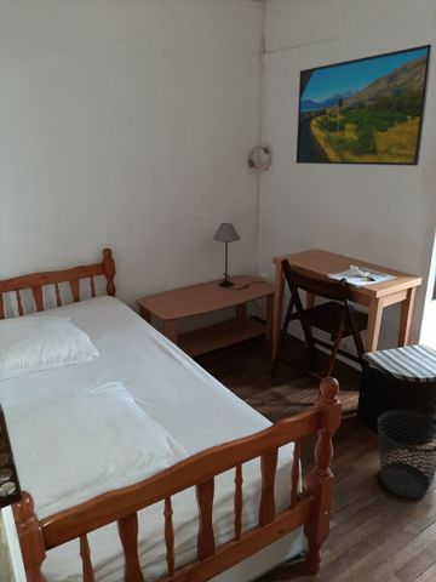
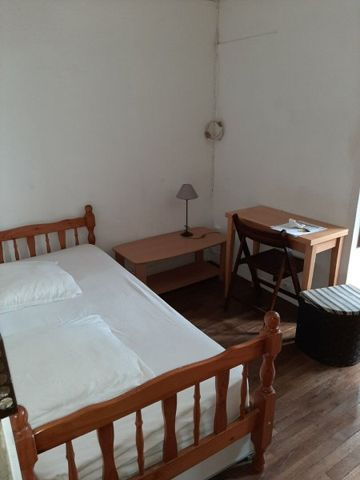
- wastebasket [377,409,436,500]
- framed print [296,42,434,167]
